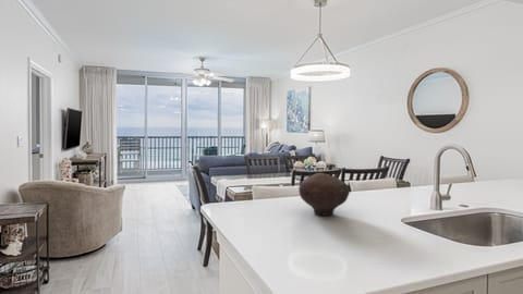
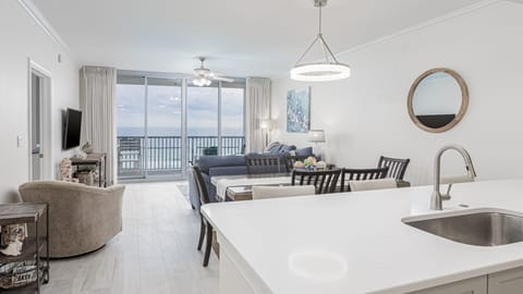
- bowl [297,171,351,217]
